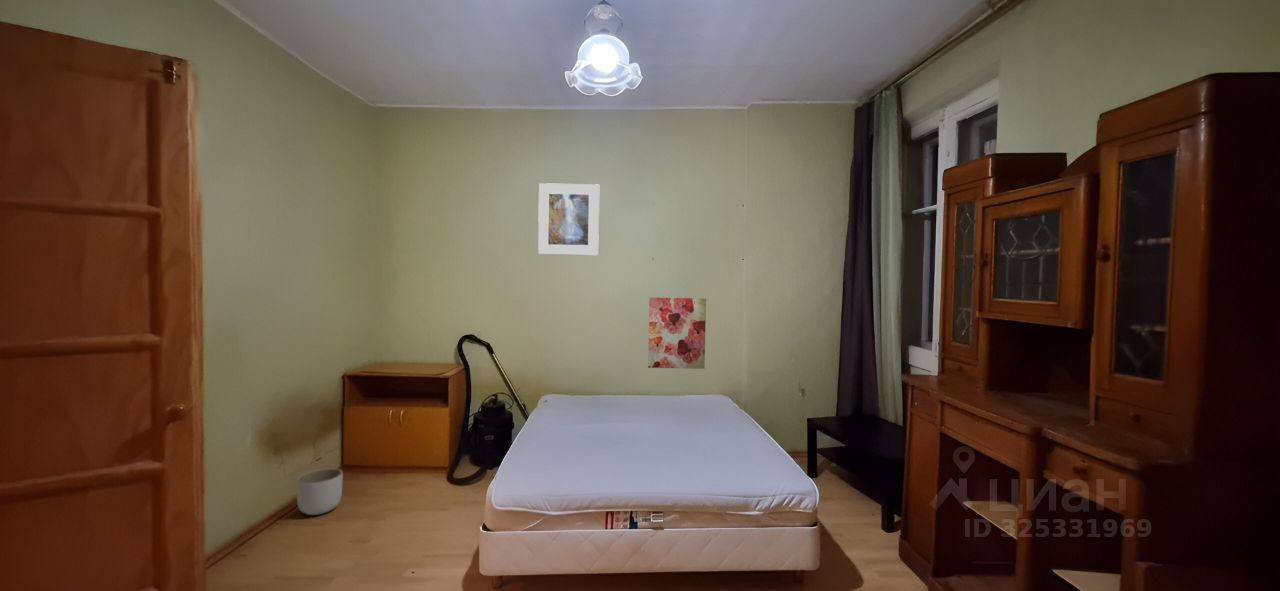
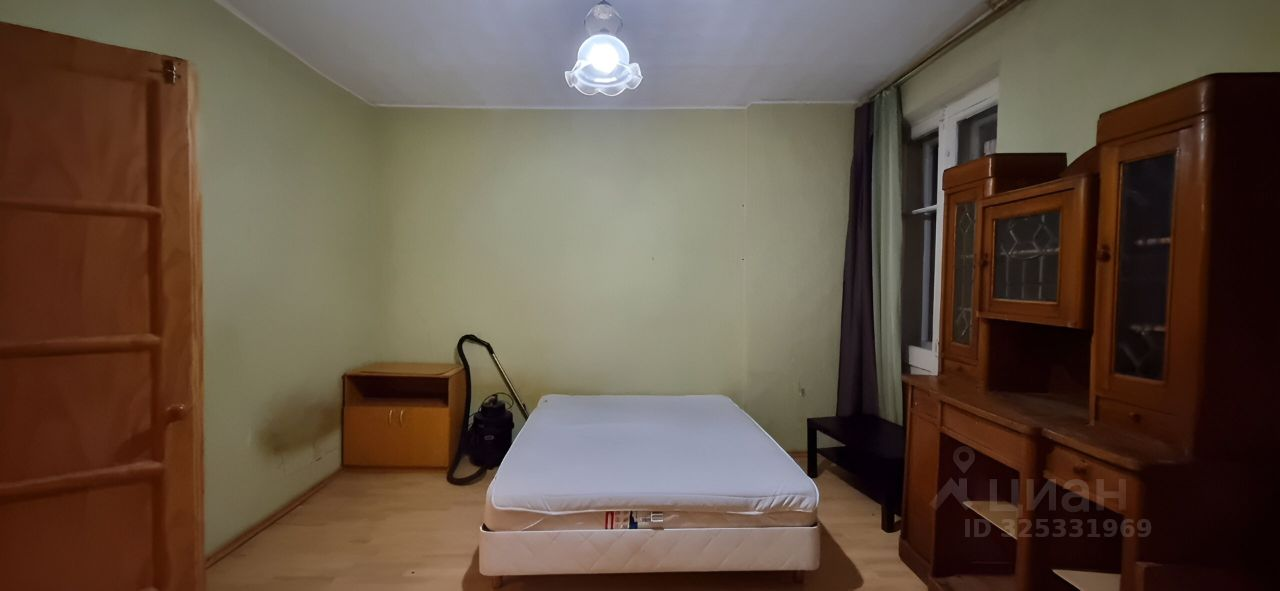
- planter [295,467,344,516]
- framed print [537,182,600,257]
- wall art [647,296,707,370]
